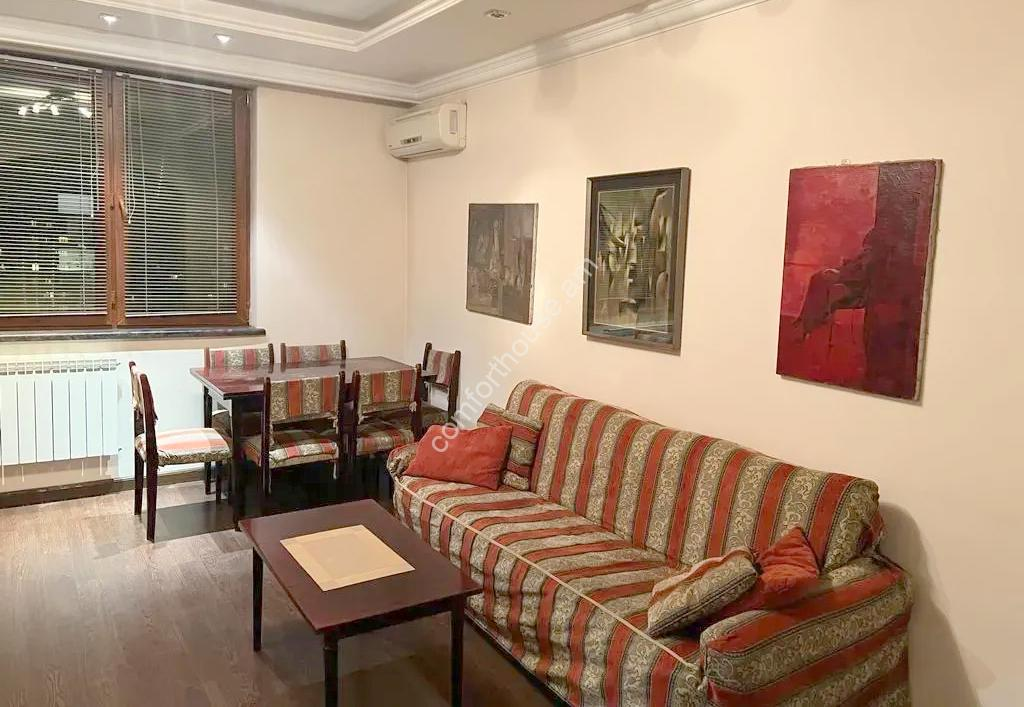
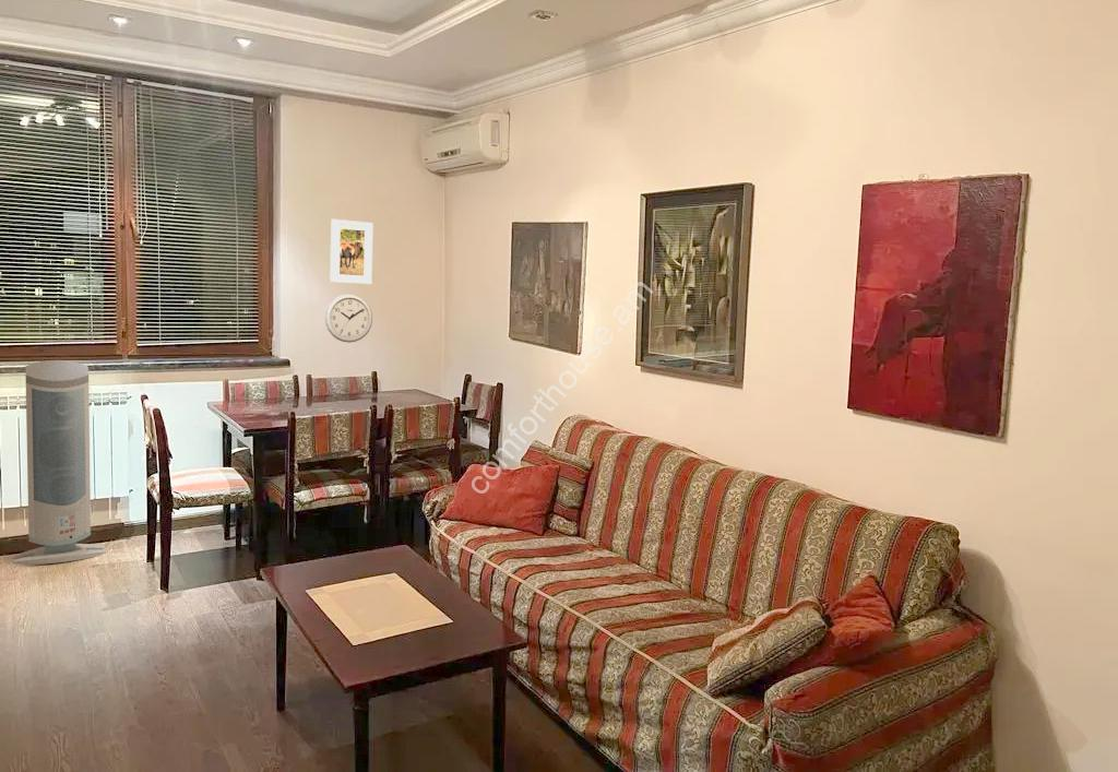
+ air purifier [12,359,107,566]
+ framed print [329,218,374,285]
+ wall clock [324,293,373,344]
